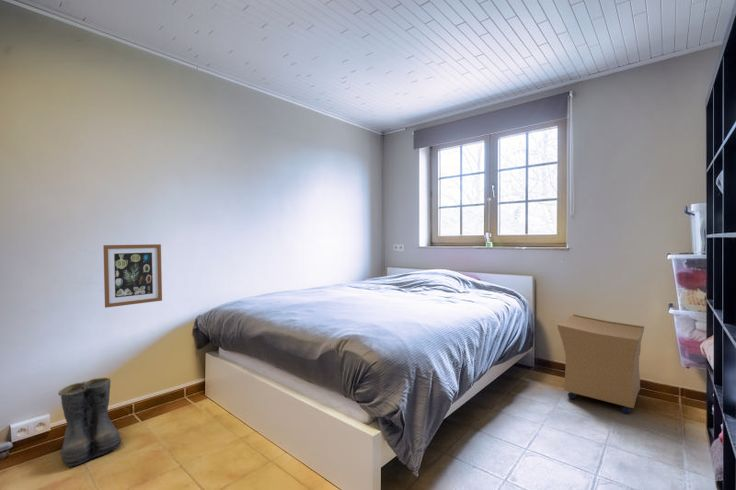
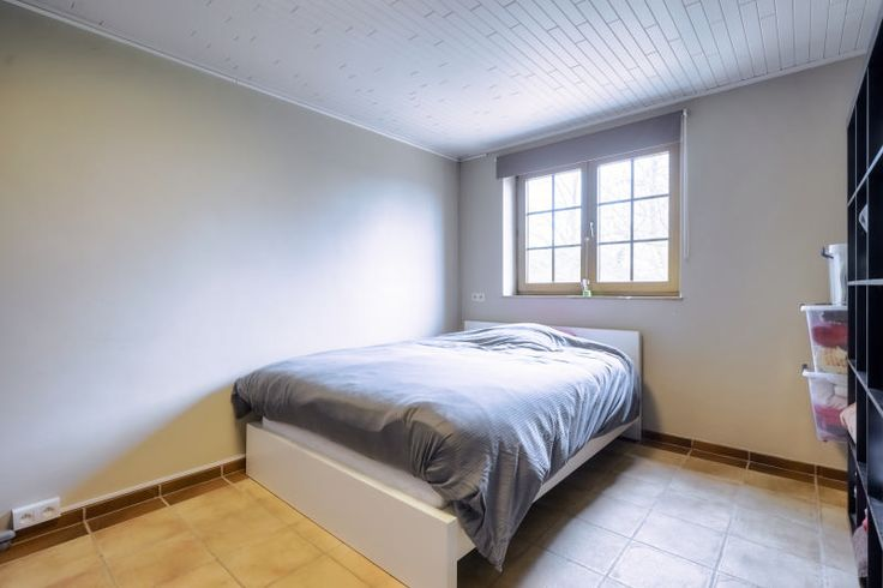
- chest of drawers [556,313,645,414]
- wall art [102,243,163,309]
- boots [57,377,124,468]
